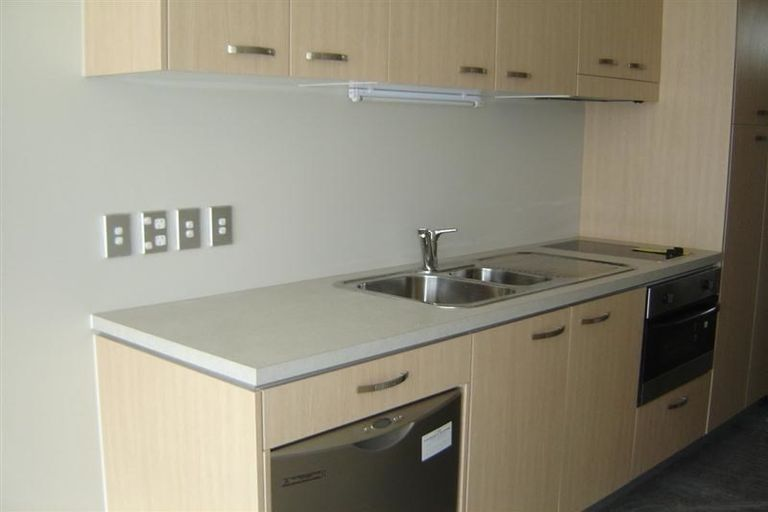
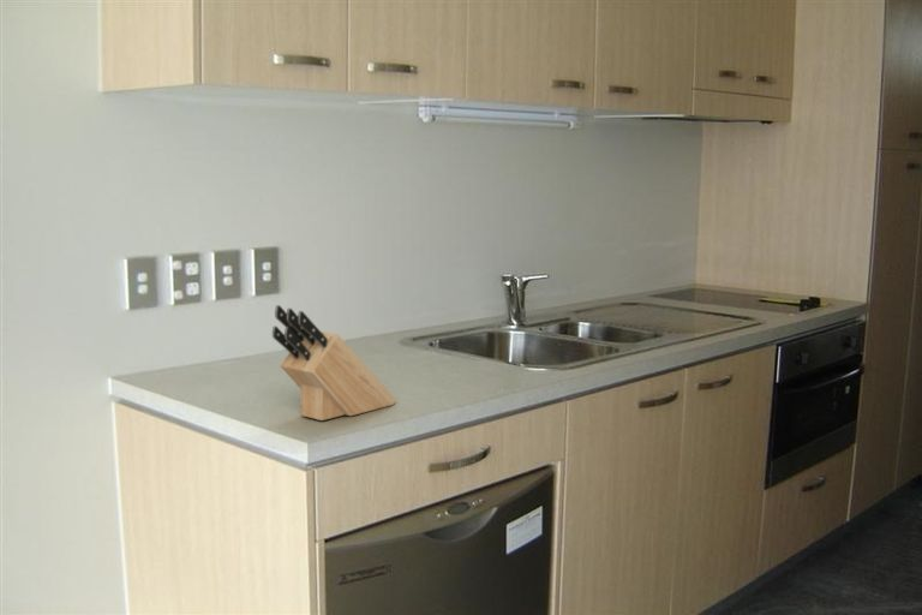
+ knife block [271,304,397,422]
